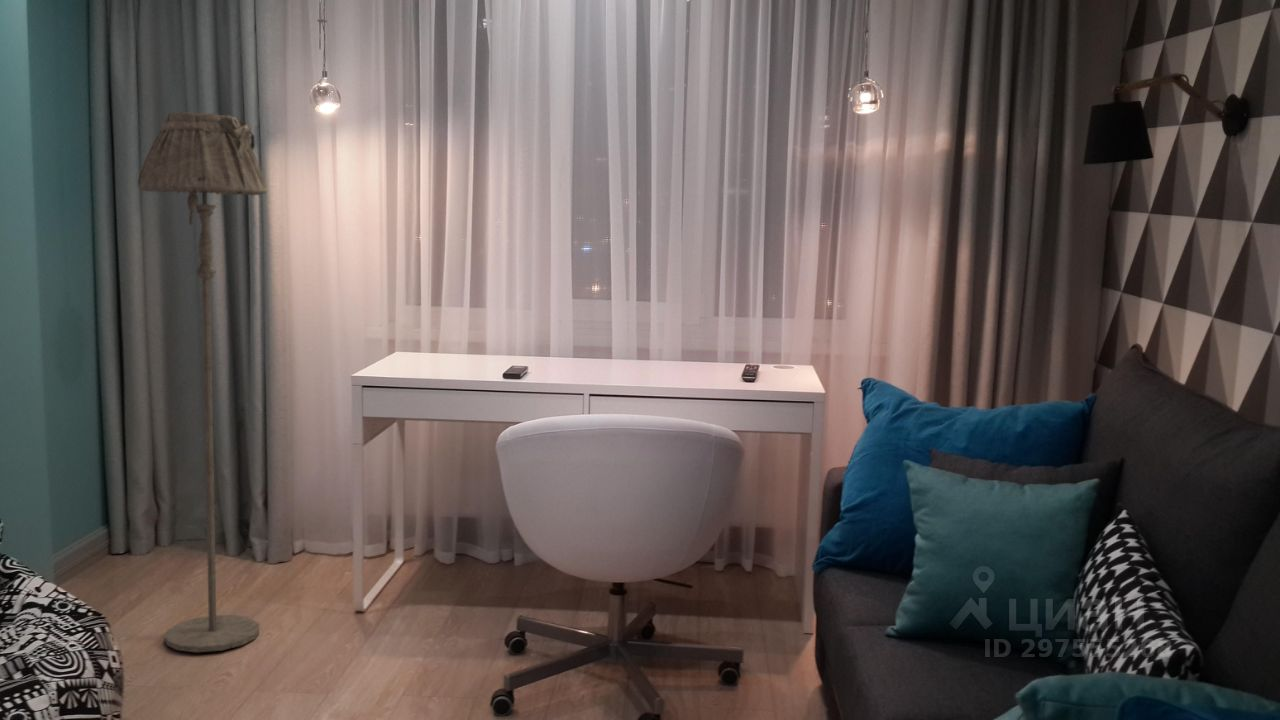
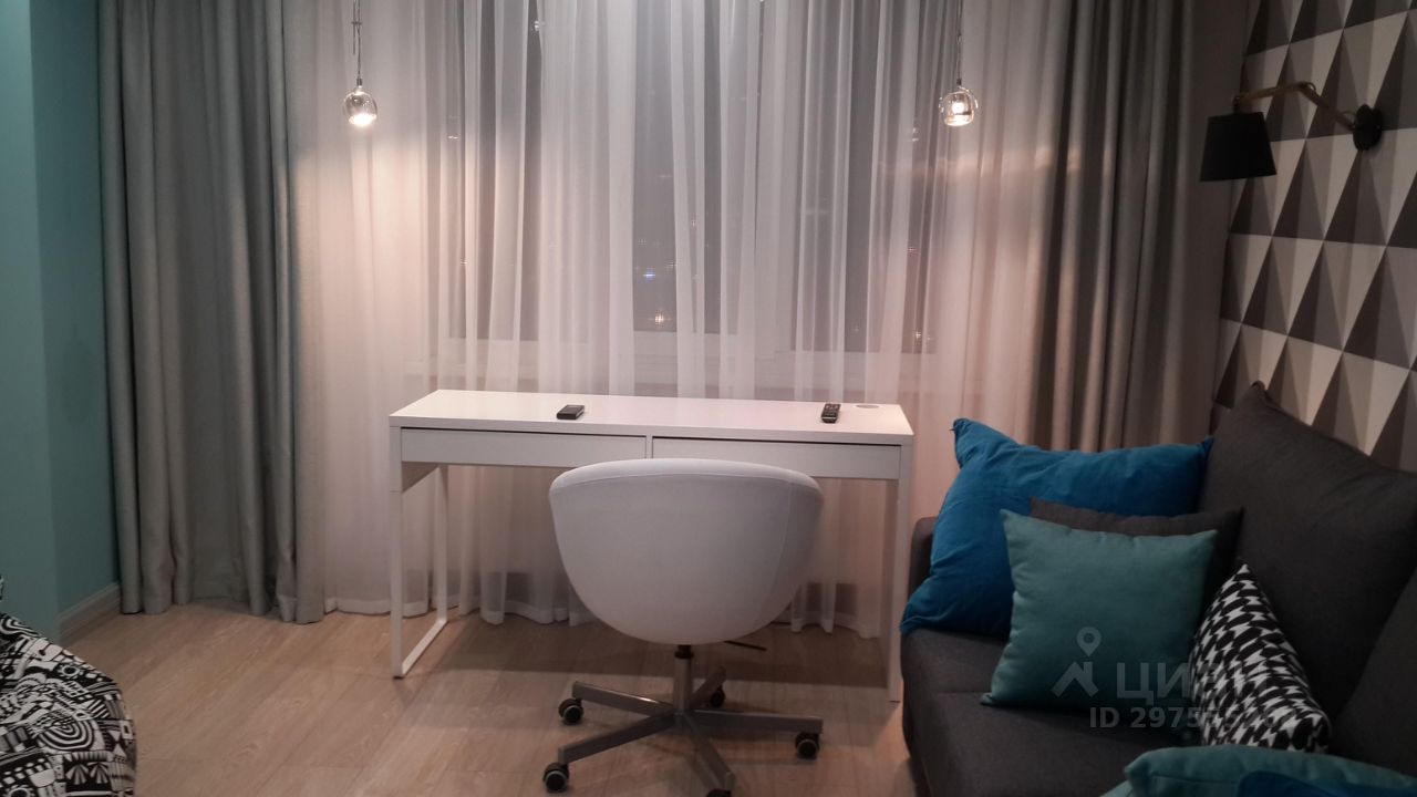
- floor lamp [137,111,268,653]
